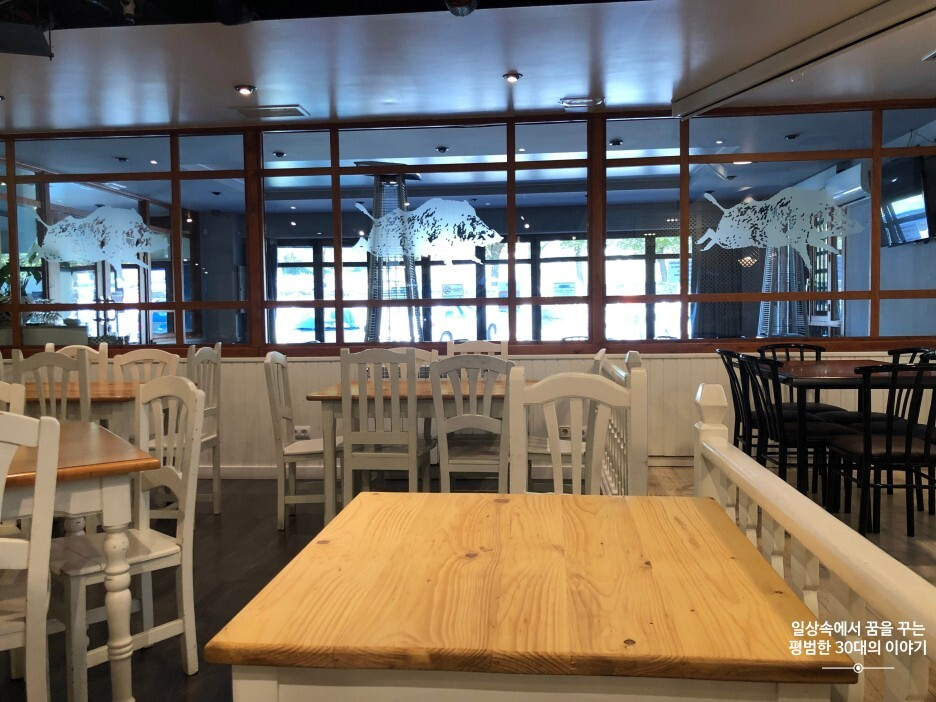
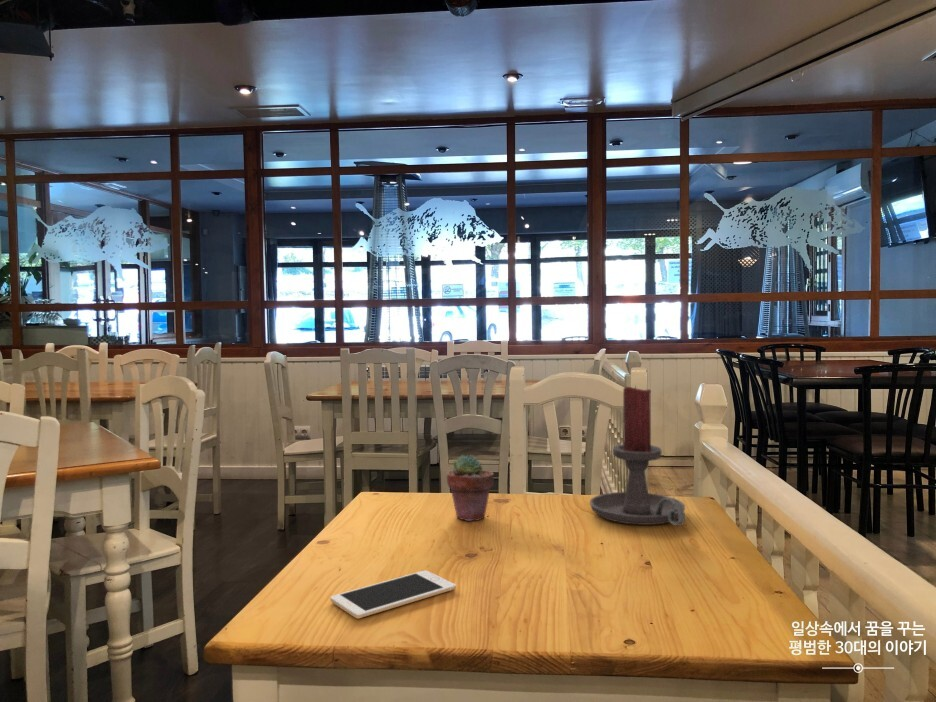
+ cell phone [329,570,457,620]
+ potted succulent [446,454,495,522]
+ candle holder [589,385,686,527]
